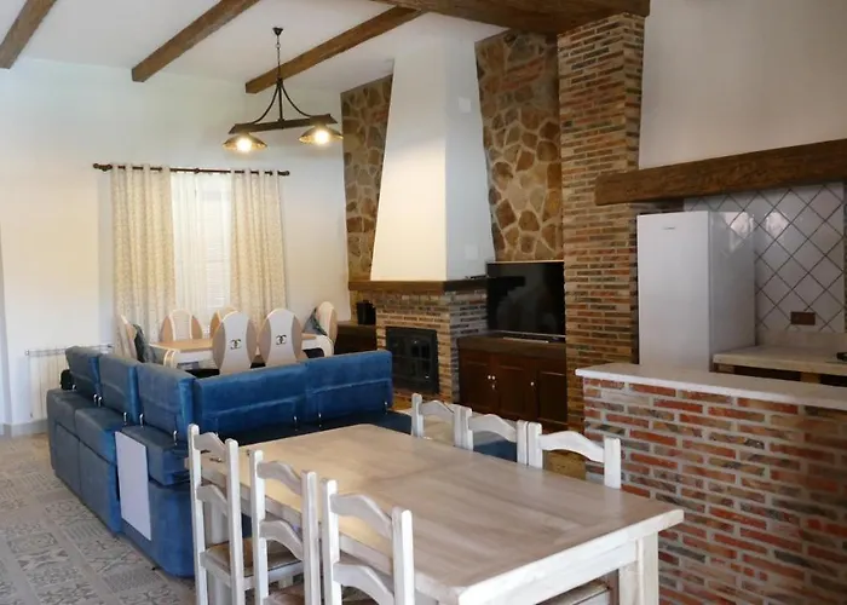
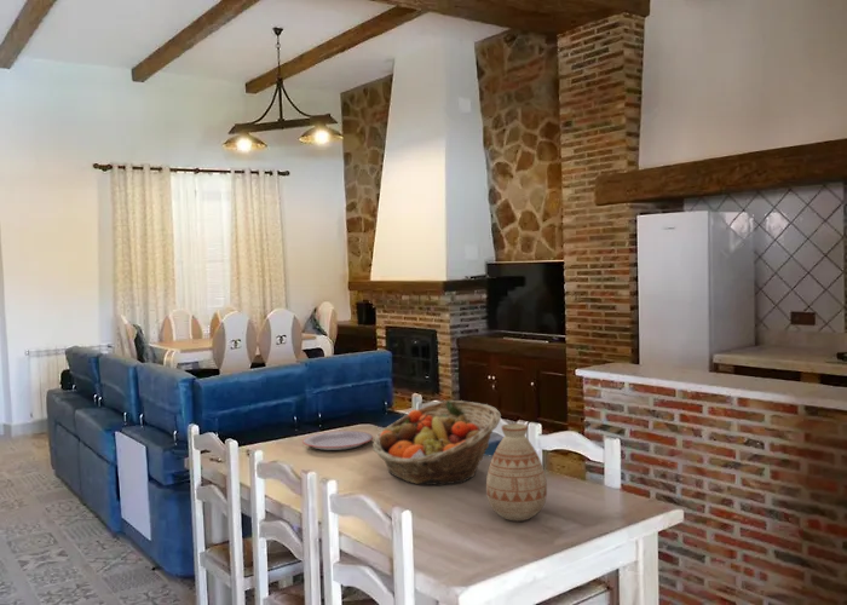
+ plate [301,430,374,451]
+ vase [485,422,548,523]
+ fruit basket [371,399,502,485]
